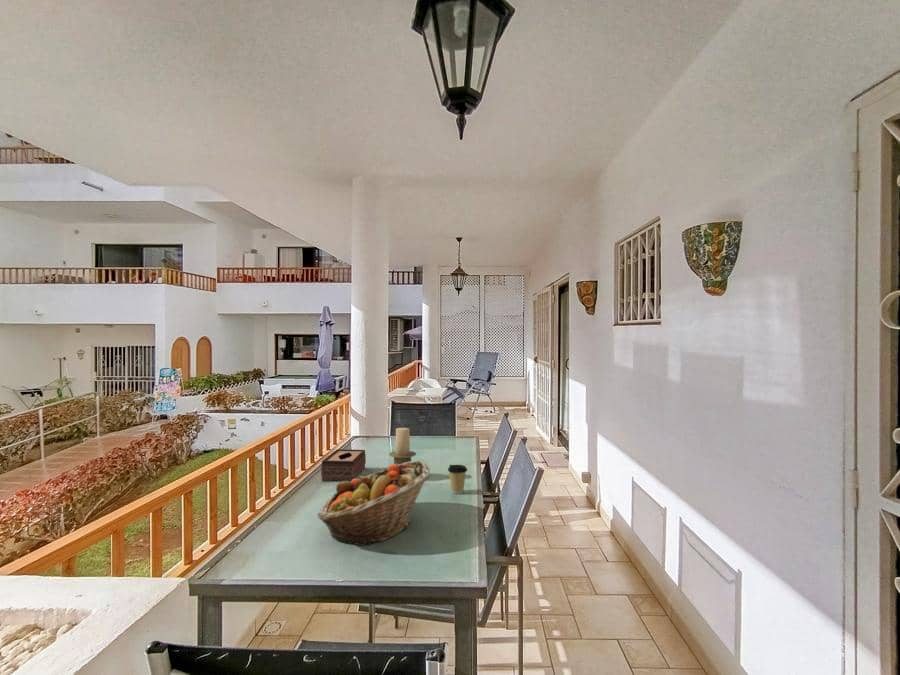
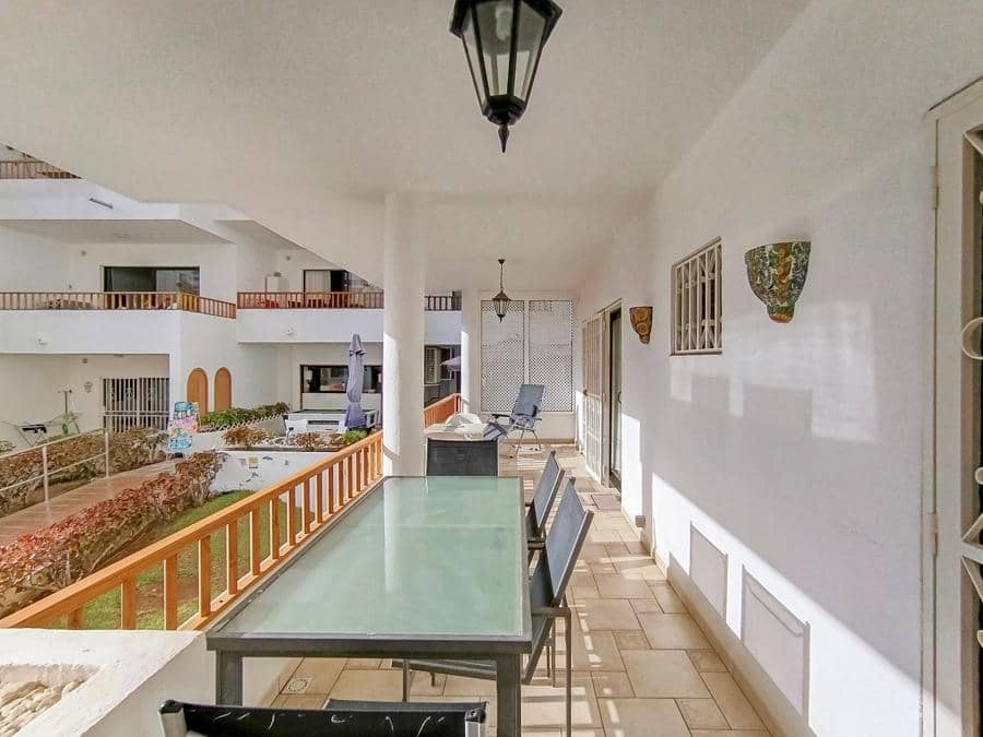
- tissue box [320,448,367,482]
- fruit basket [316,460,431,547]
- candle holder [385,427,417,469]
- coffee cup [447,464,468,495]
